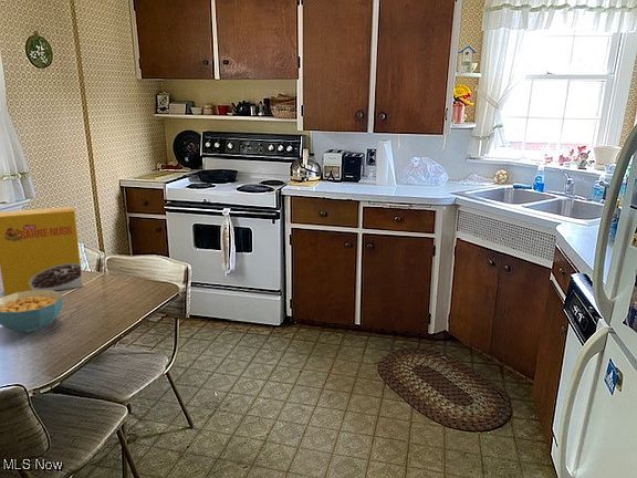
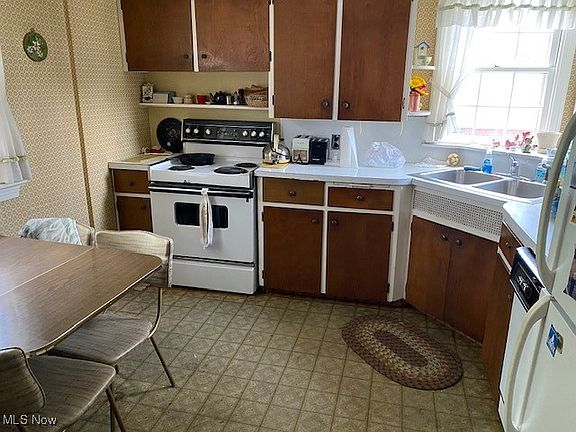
- cereal box [0,206,84,297]
- cereal bowl [0,290,63,334]
